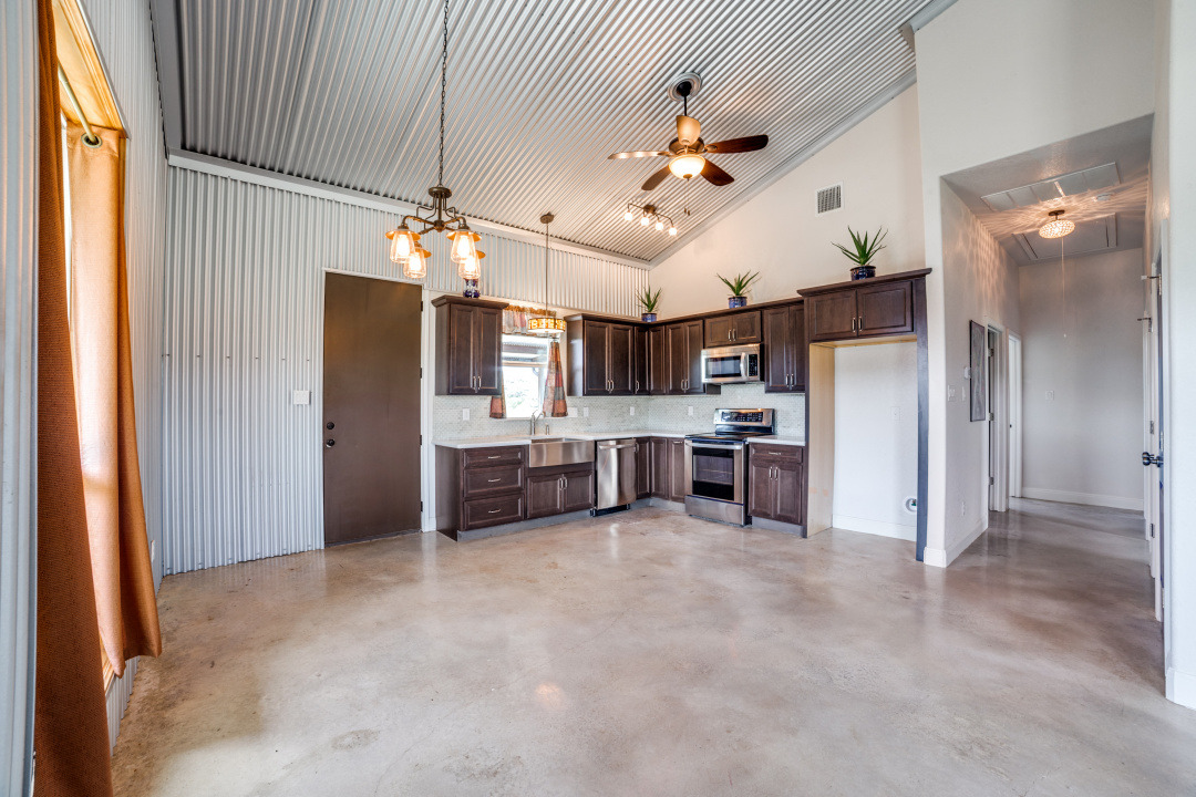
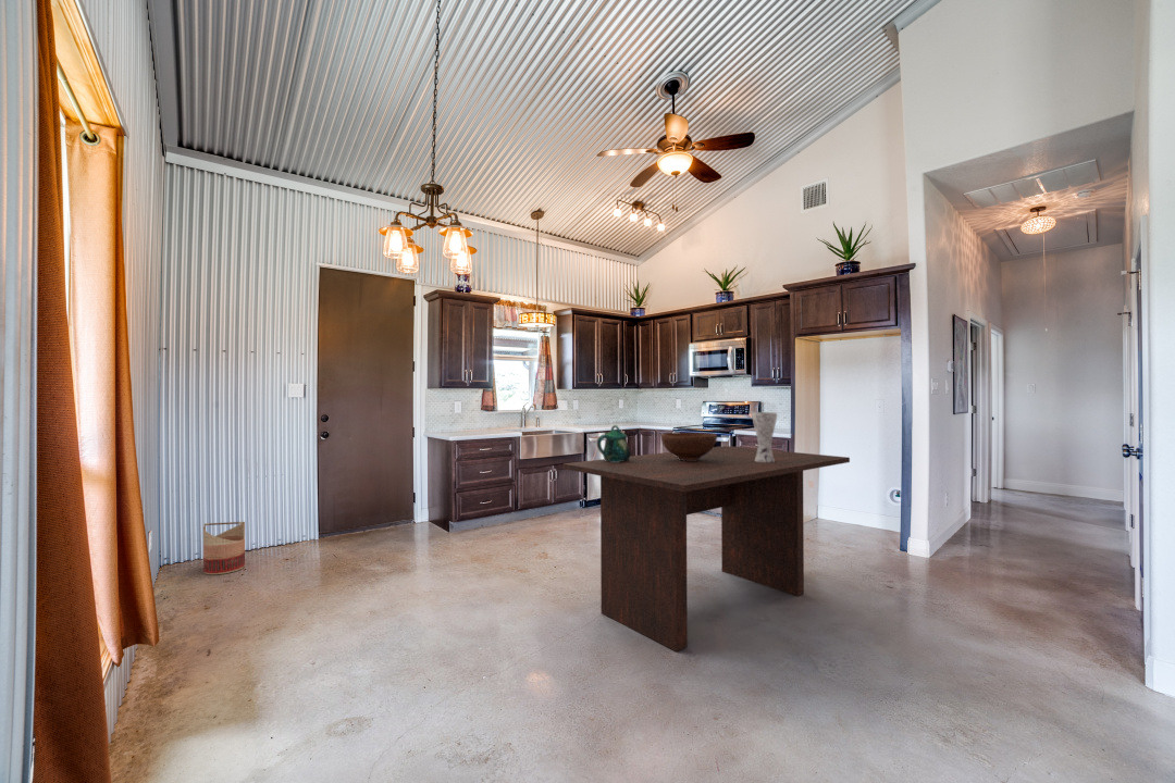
+ basket [202,521,246,575]
+ dining table [562,445,851,652]
+ fruit bowl [659,431,718,461]
+ vase [751,411,778,462]
+ ceramic pitcher [596,424,632,462]
